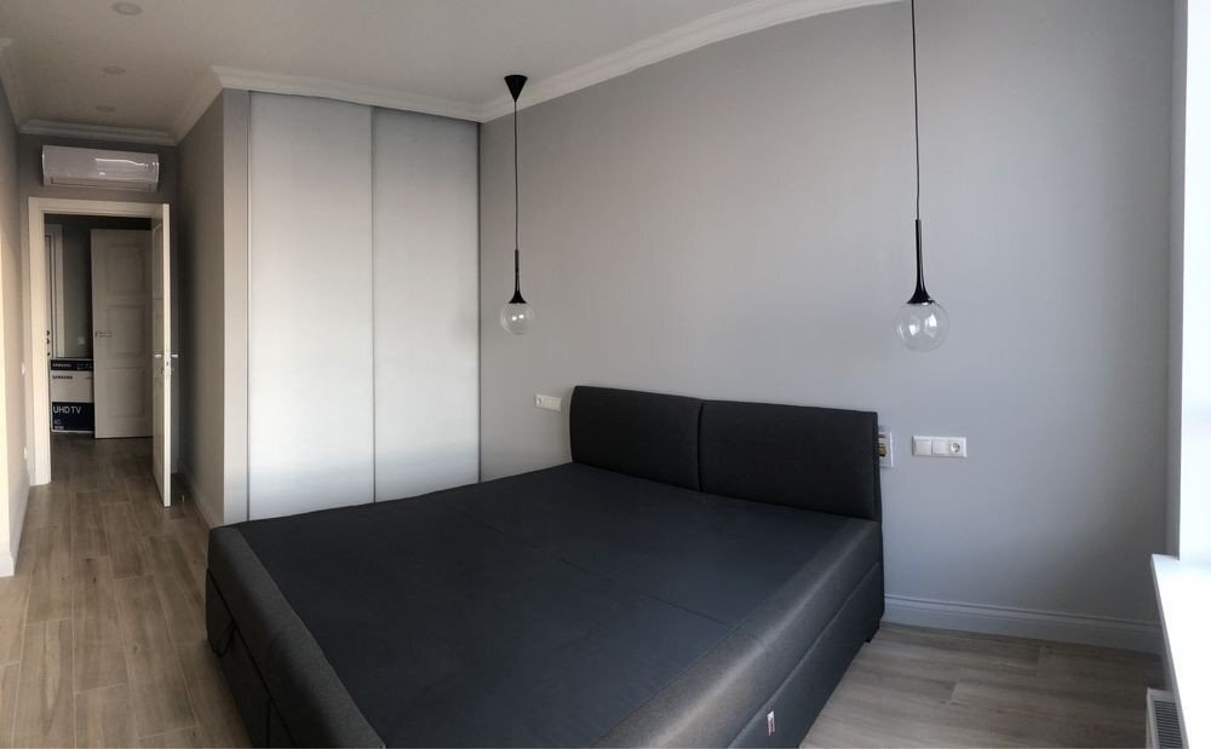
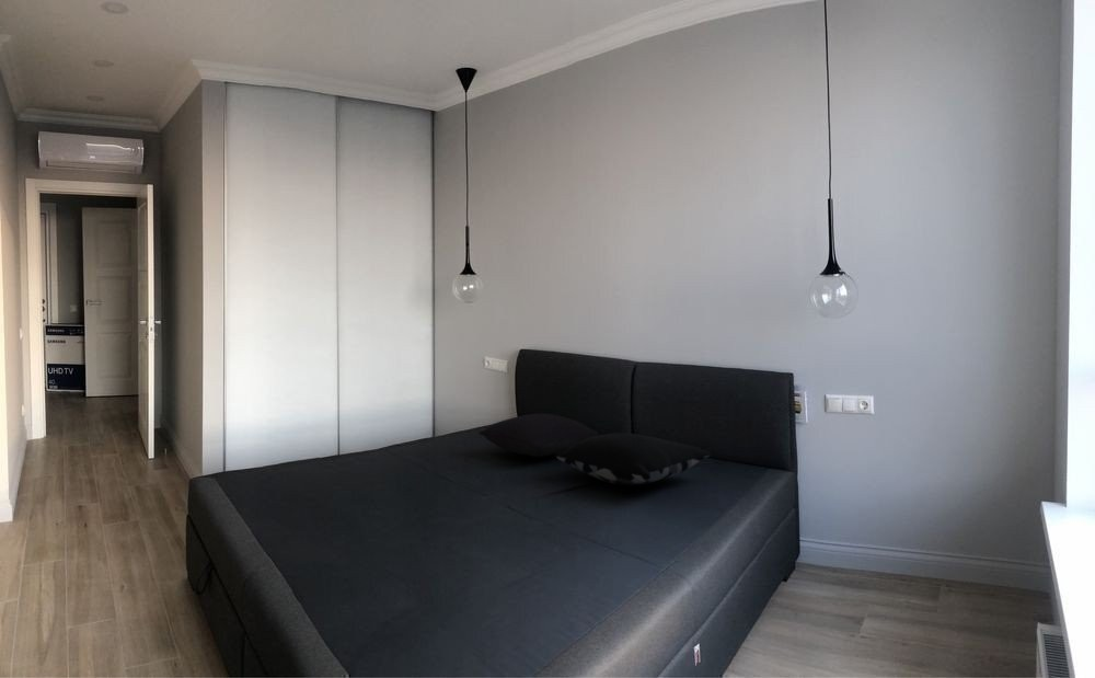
+ pillow [477,413,600,458]
+ pillow [555,432,713,486]
